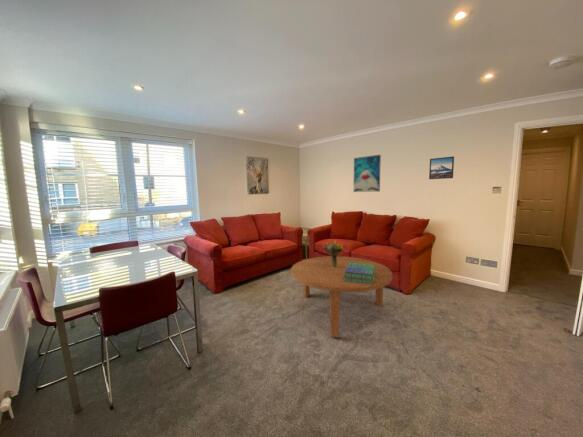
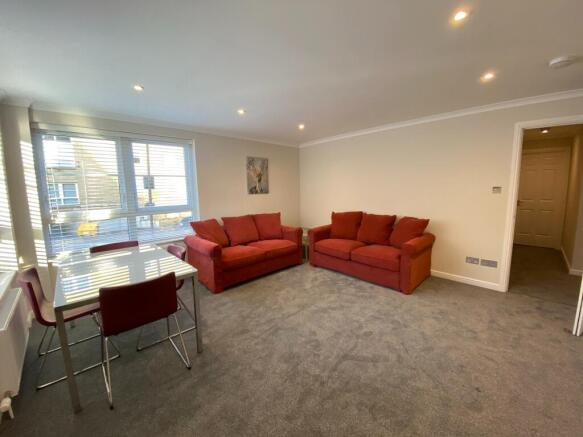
- stack of books [344,262,375,284]
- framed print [428,155,455,180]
- wall art [353,154,382,193]
- bouquet [322,239,348,267]
- coffee table [290,255,393,339]
